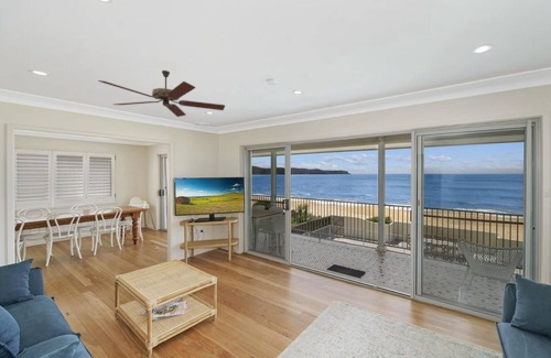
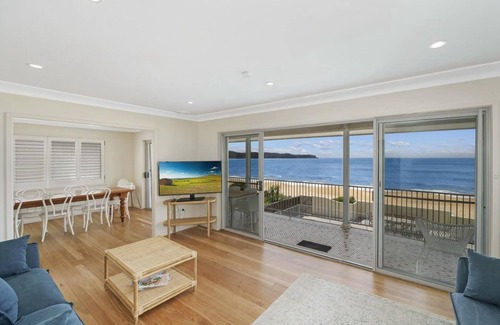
- ceiling fan [97,69,226,118]
